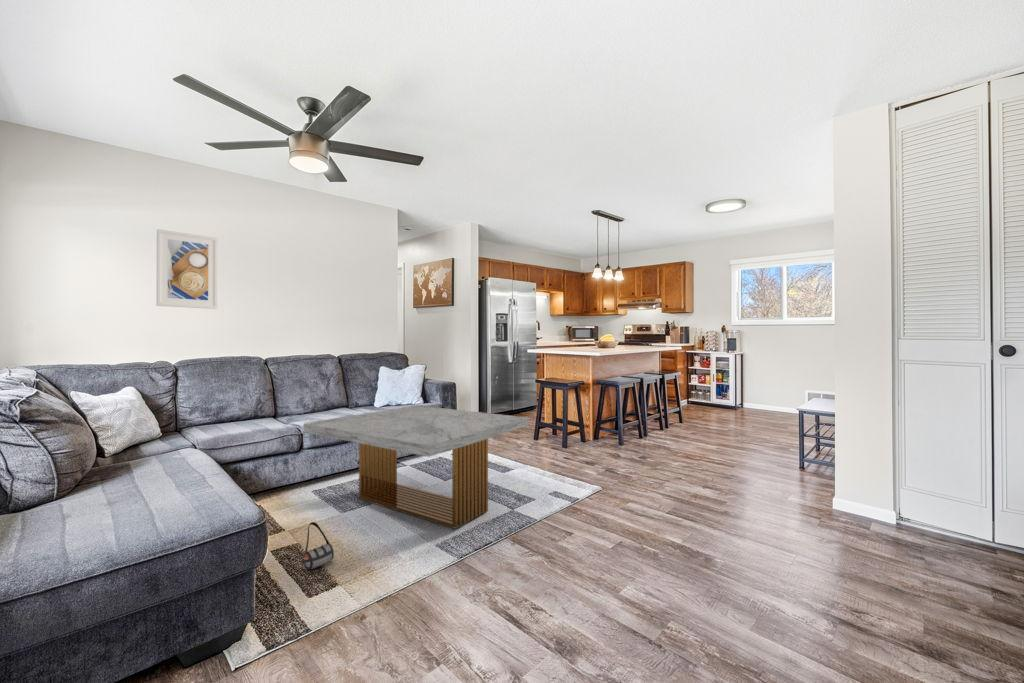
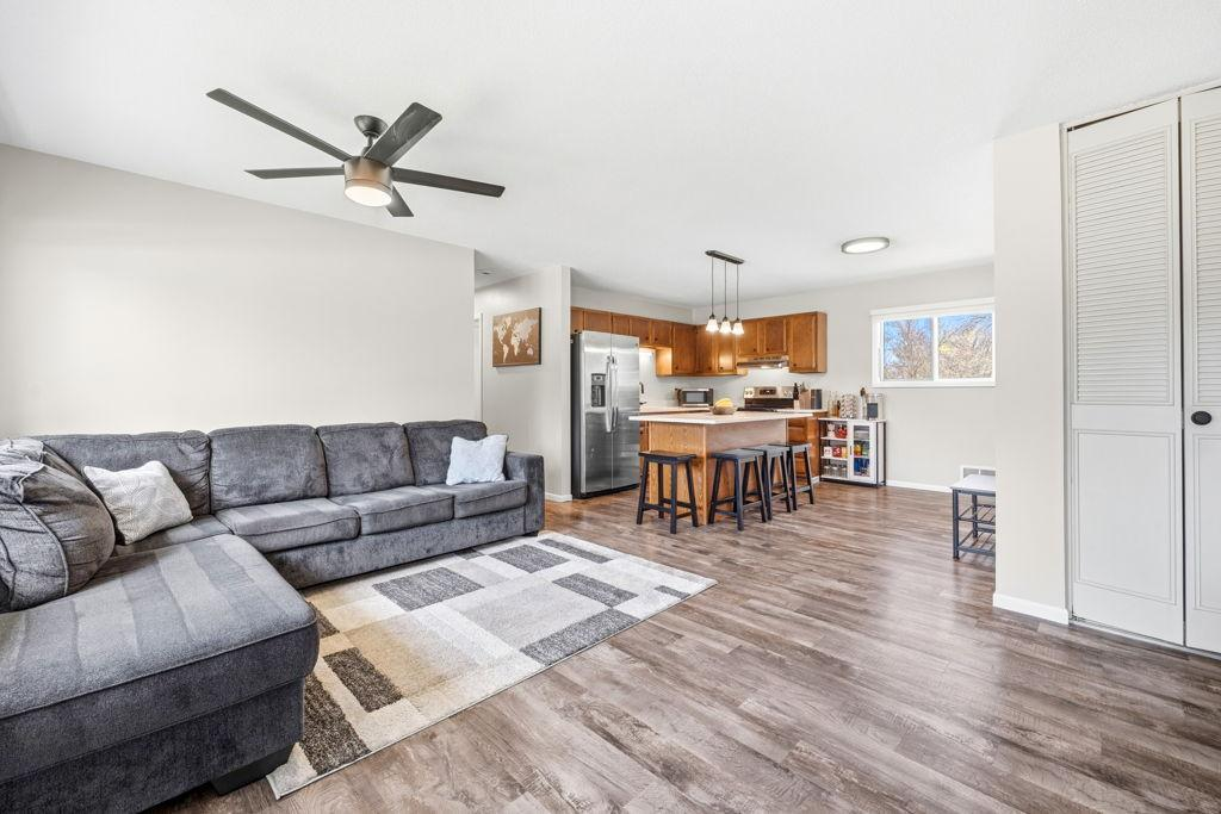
- coffee table [303,404,530,530]
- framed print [155,228,219,310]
- bag [303,521,345,582]
